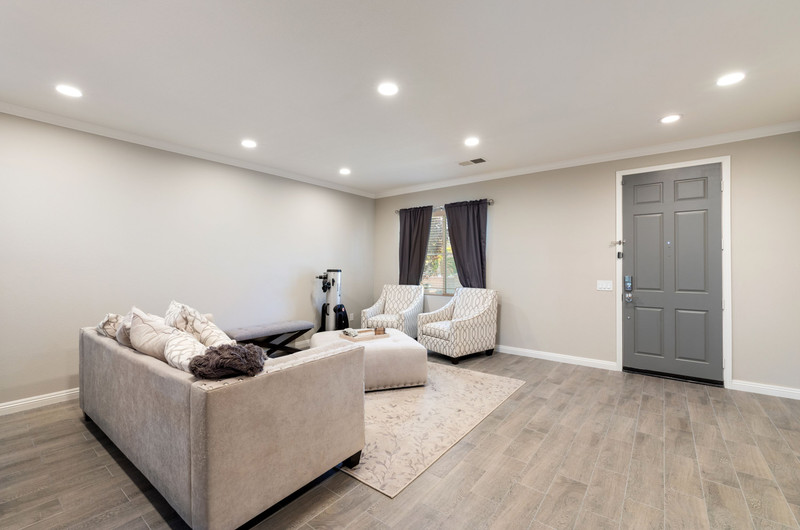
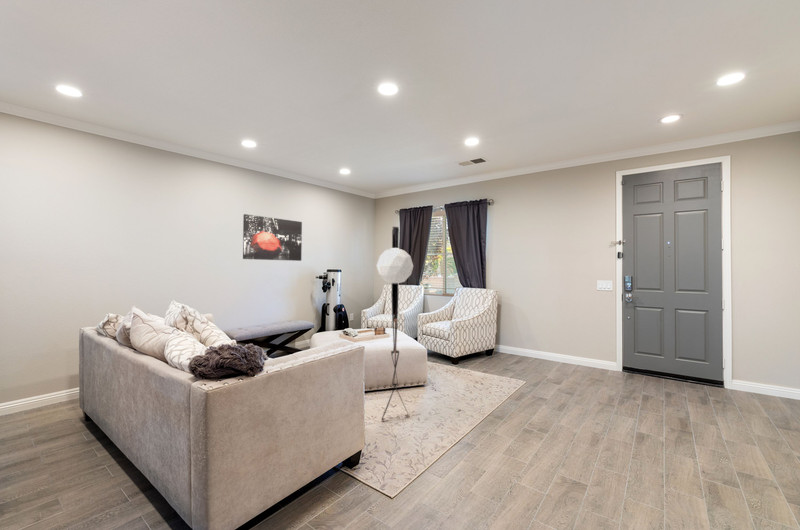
+ wall art [242,213,303,262]
+ floor lamp [376,226,414,422]
